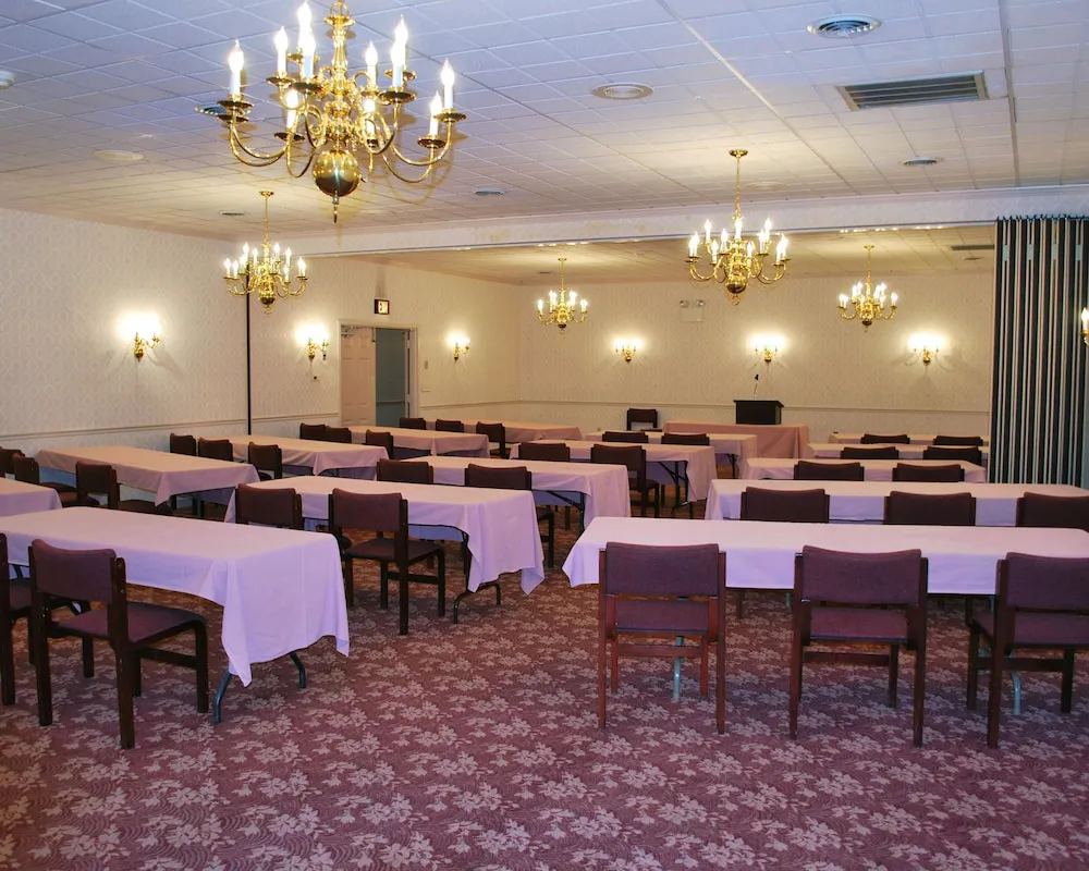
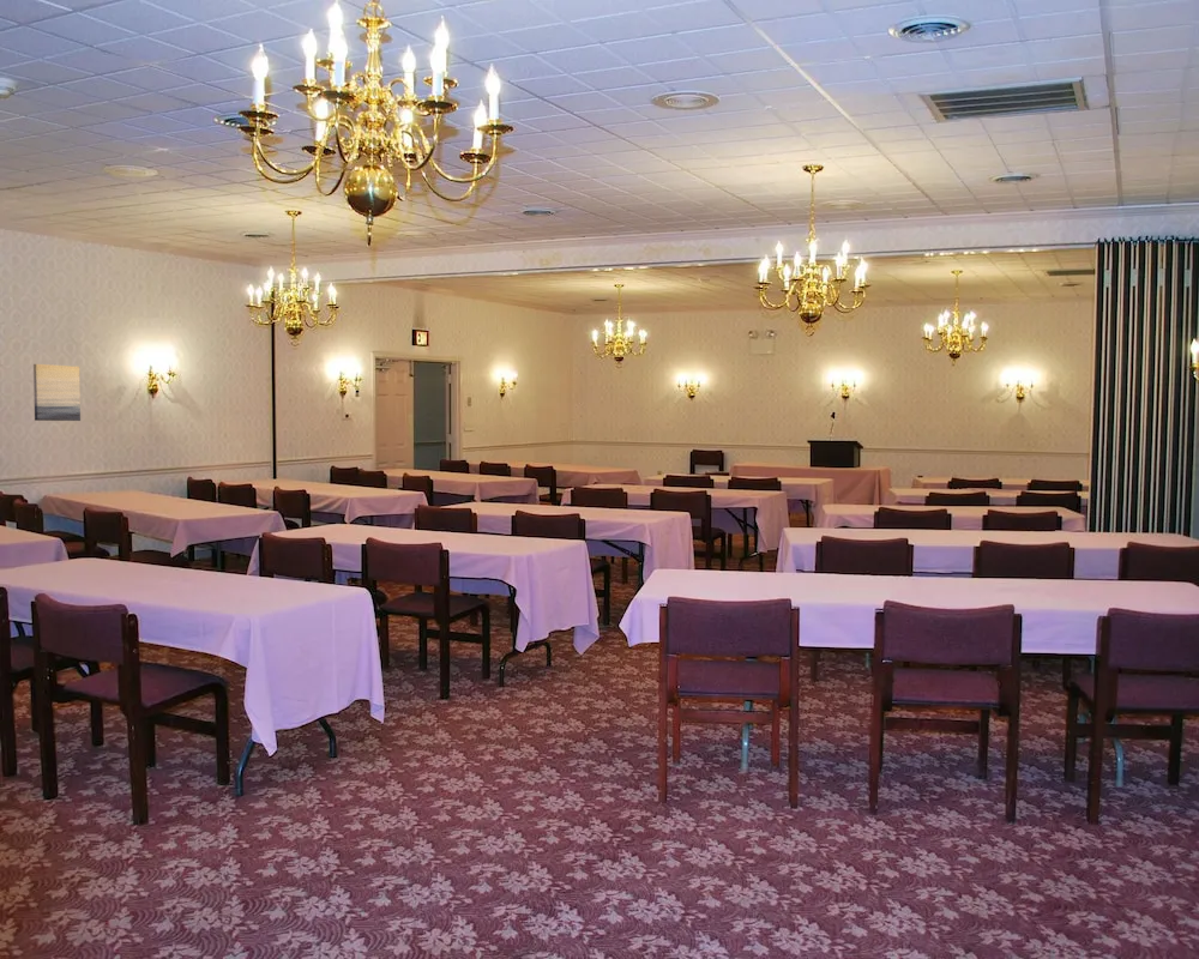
+ wall art [32,363,82,422]
